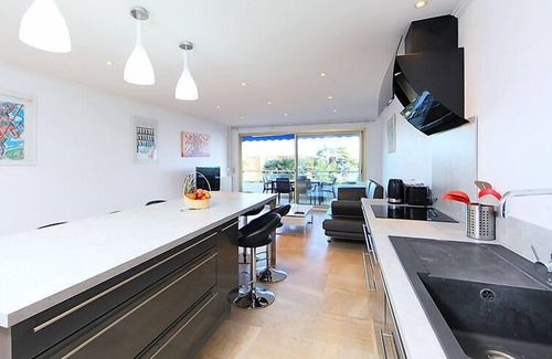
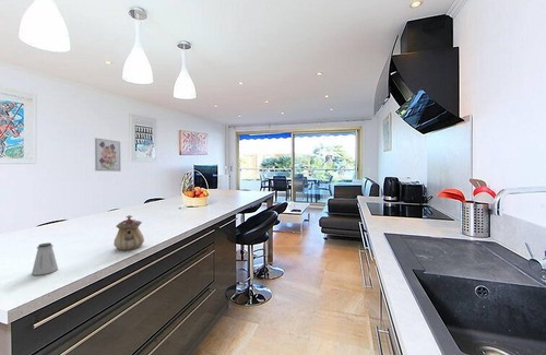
+ teapot [112,214,145,251]
+ wall art [94,138,121,173]
+ saltshaker [31,241,59,276]
